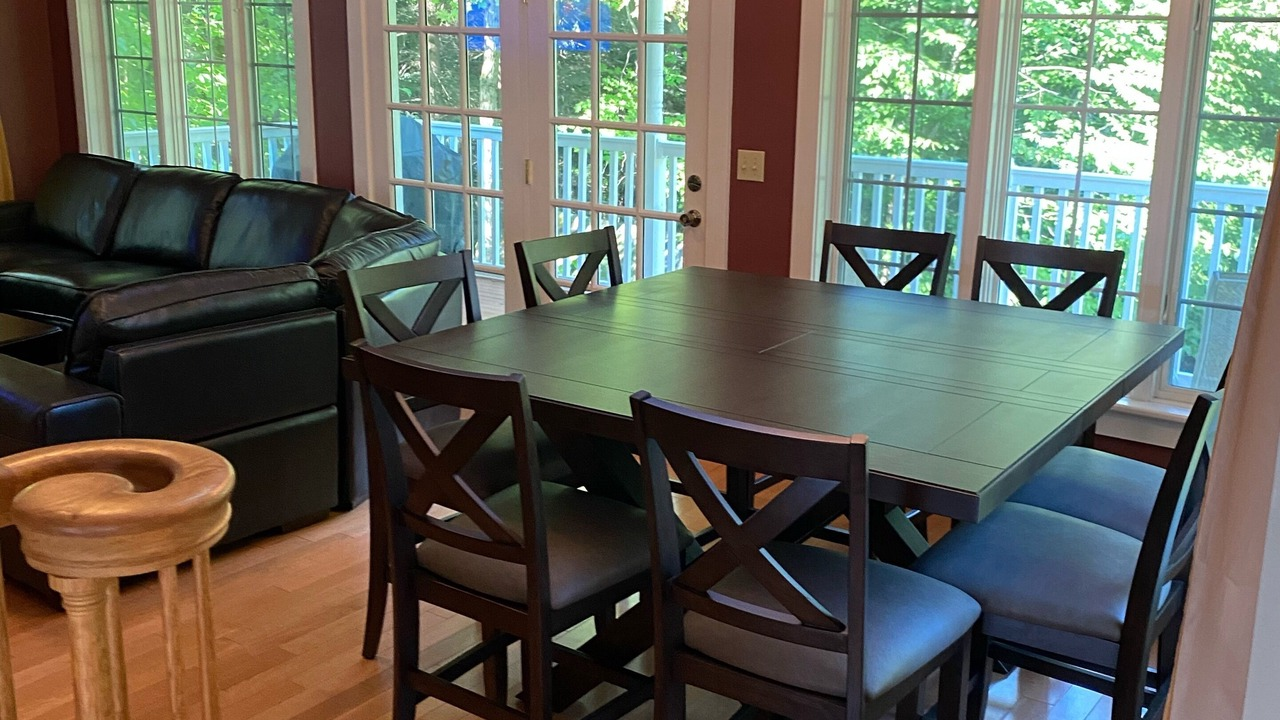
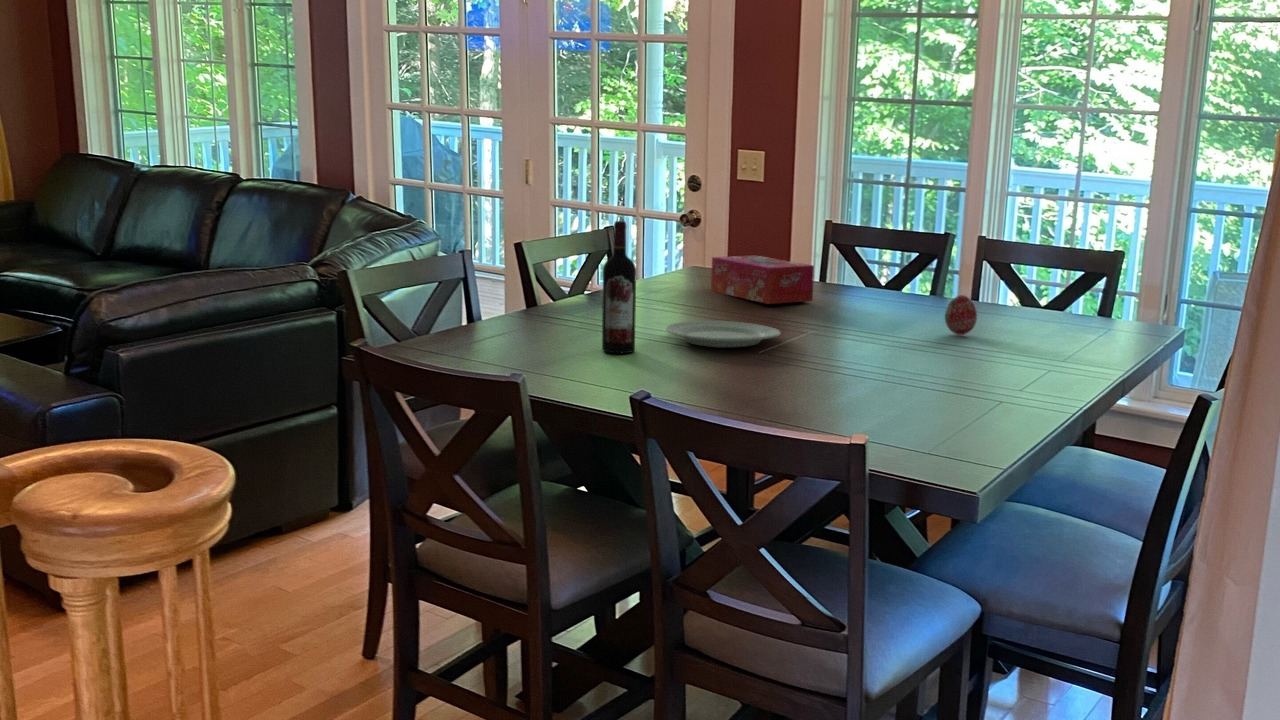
+ tissue box [710,254,815,305]
+ chinaware [665,320,782,348]
+ wine bottle [601,220,637,354]
+ decorative egg [944,294,978,336]
